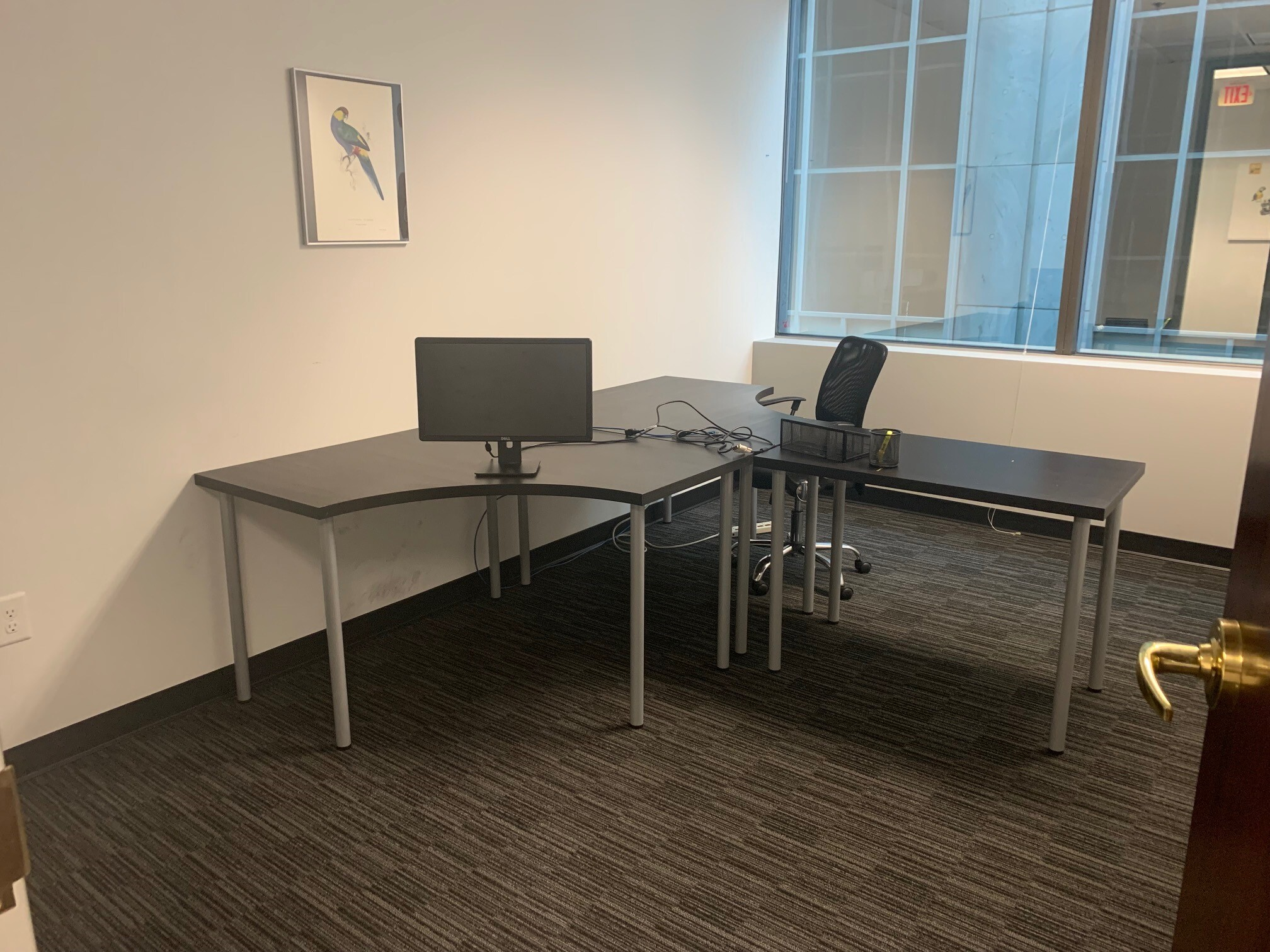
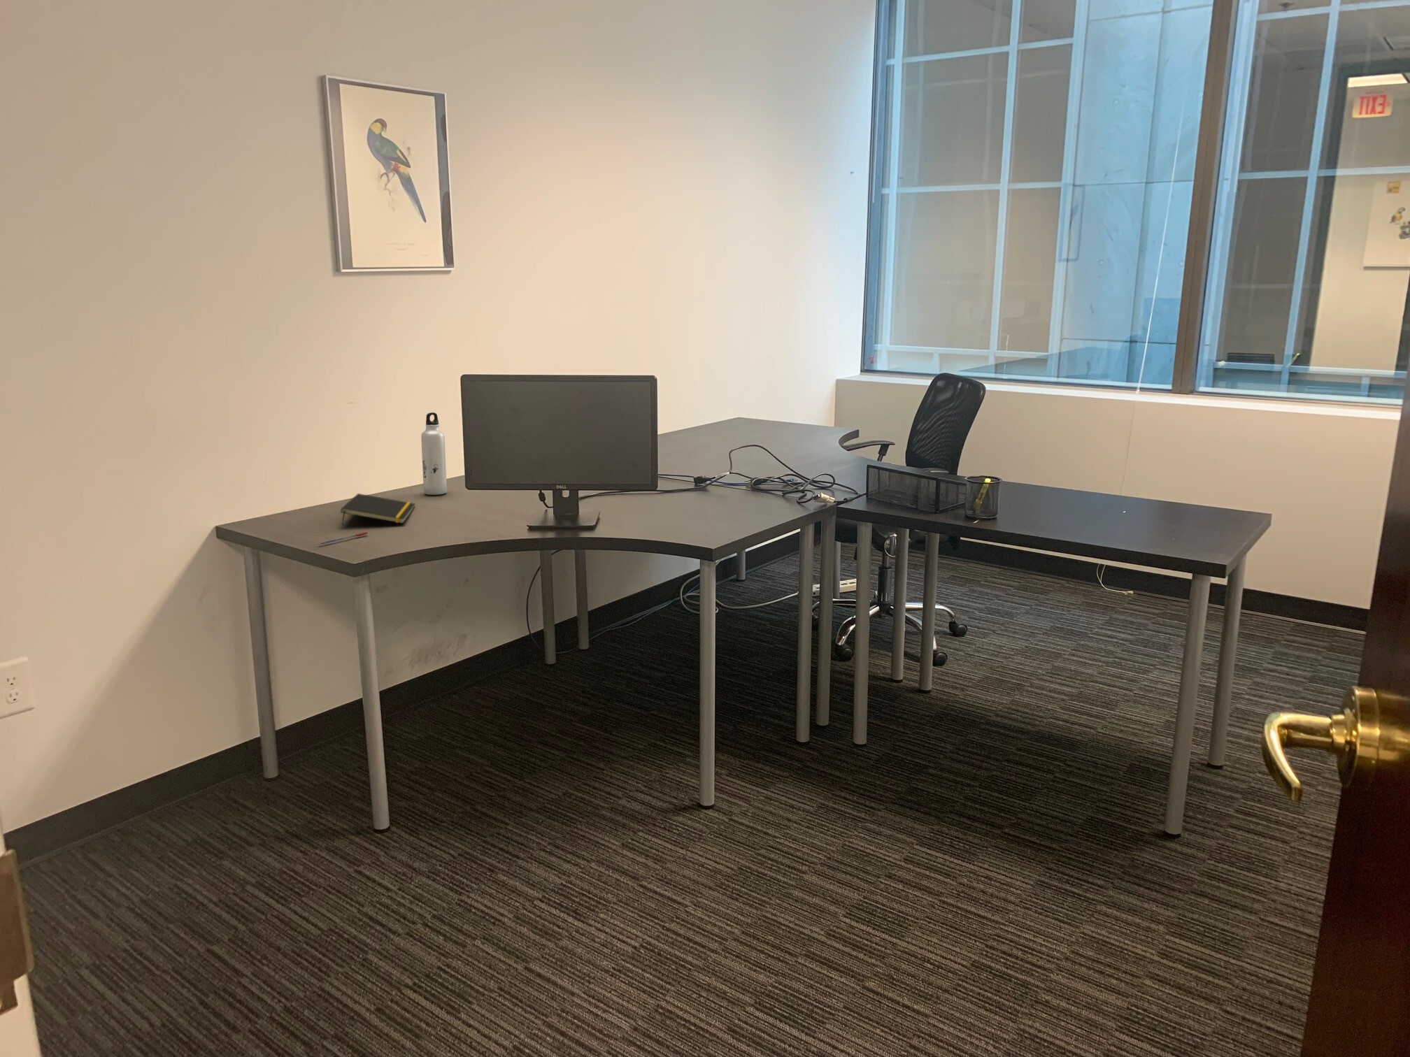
+ notepad [340,493,416,525]
+ pen [316,532,367,545]
+ water bottle [421,412,447,495]
